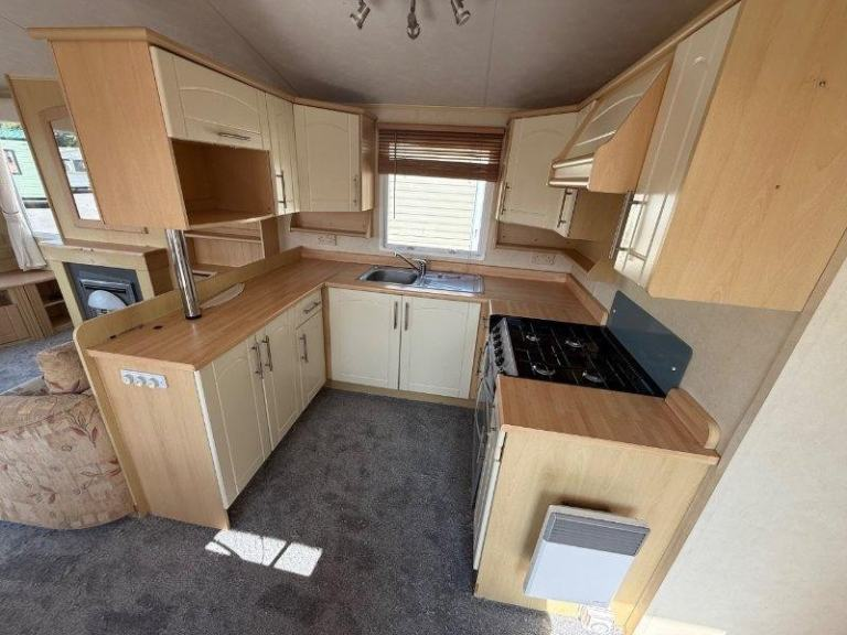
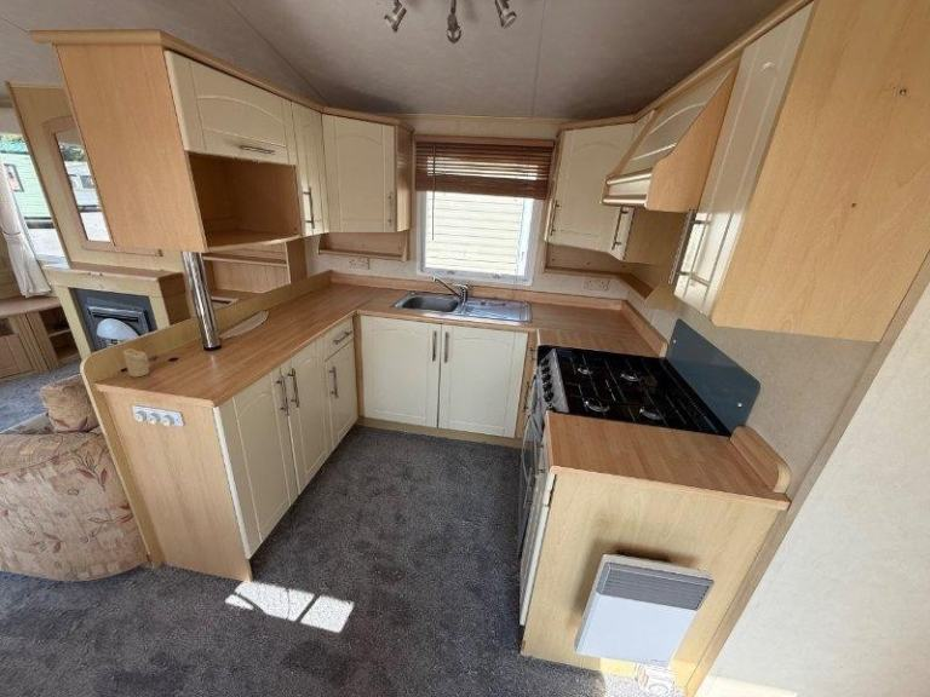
+ candle [122,347,151,378]
